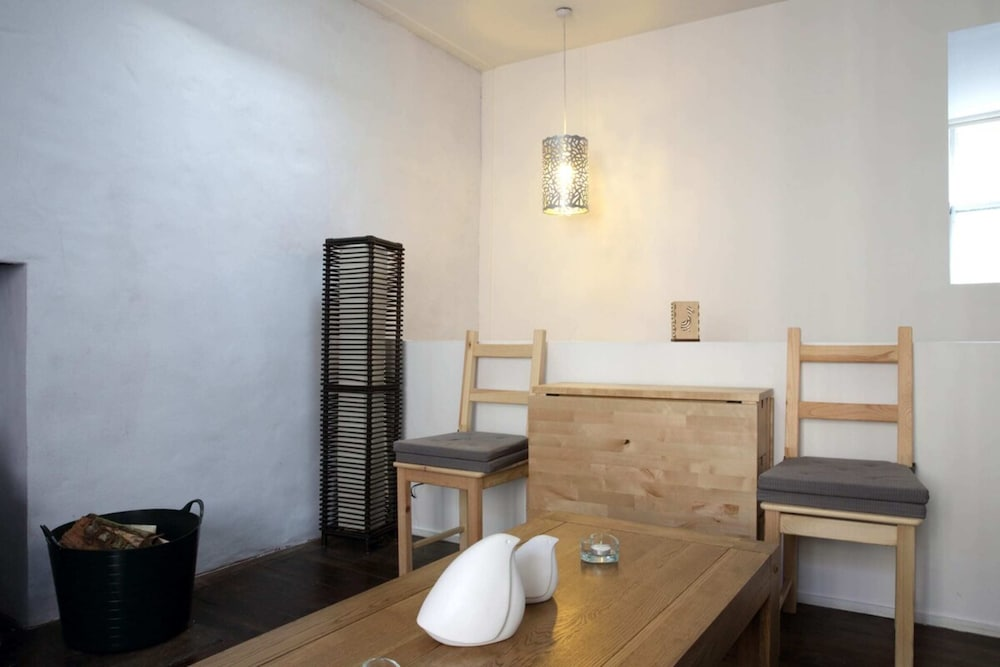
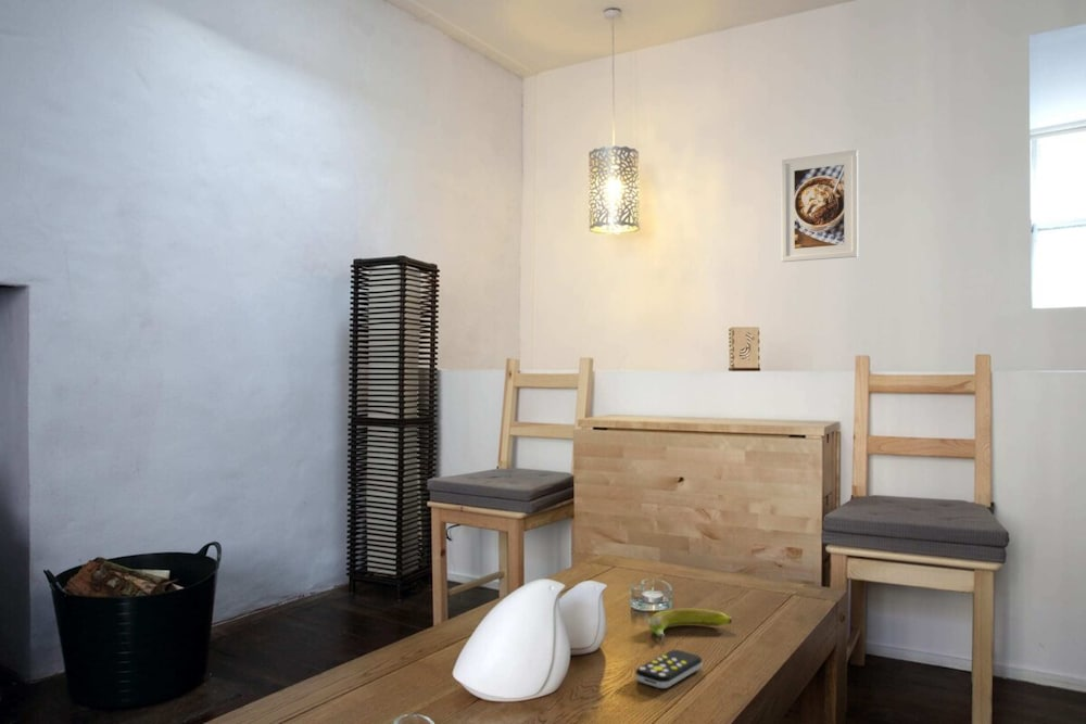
+ banana [648,607,733,643]
+ remote control [634,649,703,689]
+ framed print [781,149,859,263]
